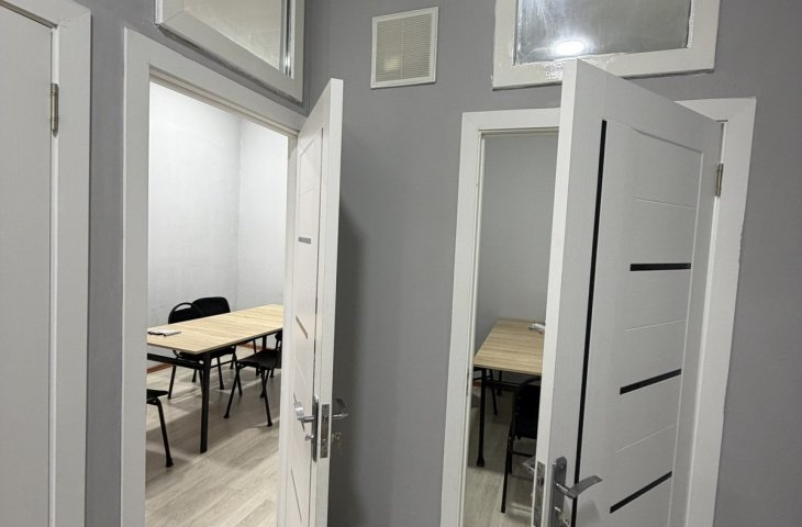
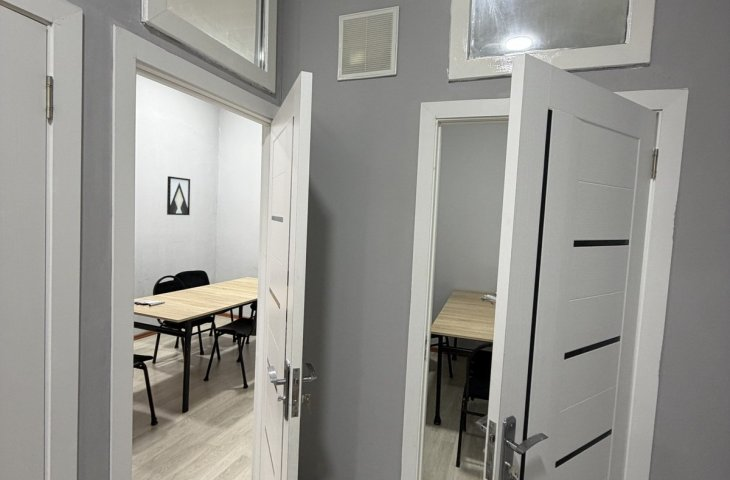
+ wall art [166,175,191,216]
